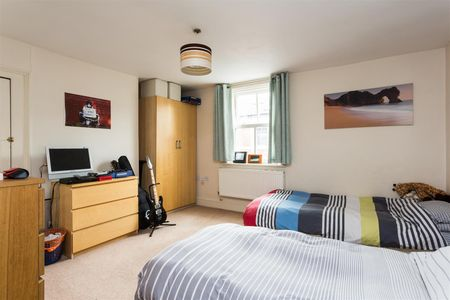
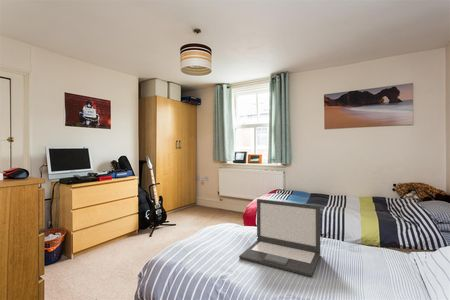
+ laptop [238,198,321,277]
